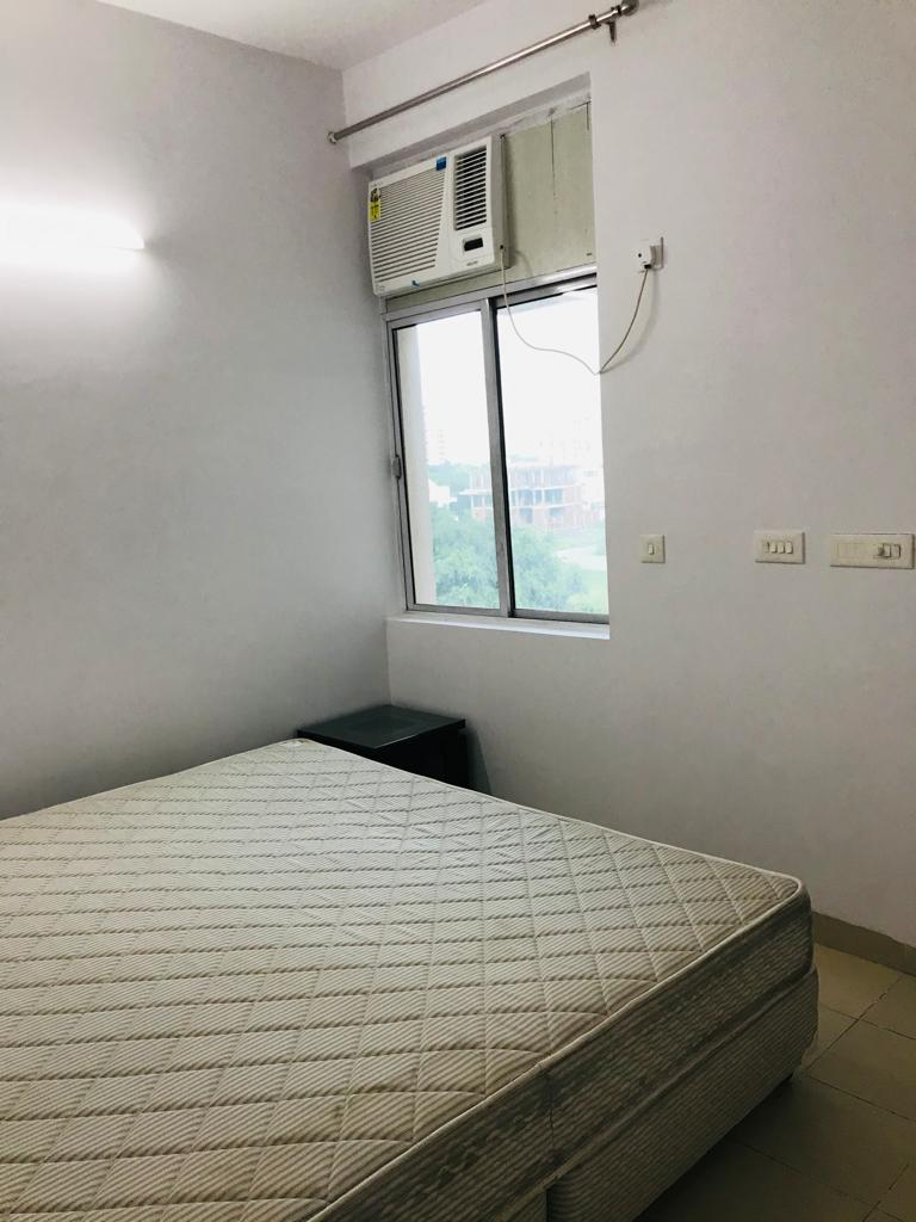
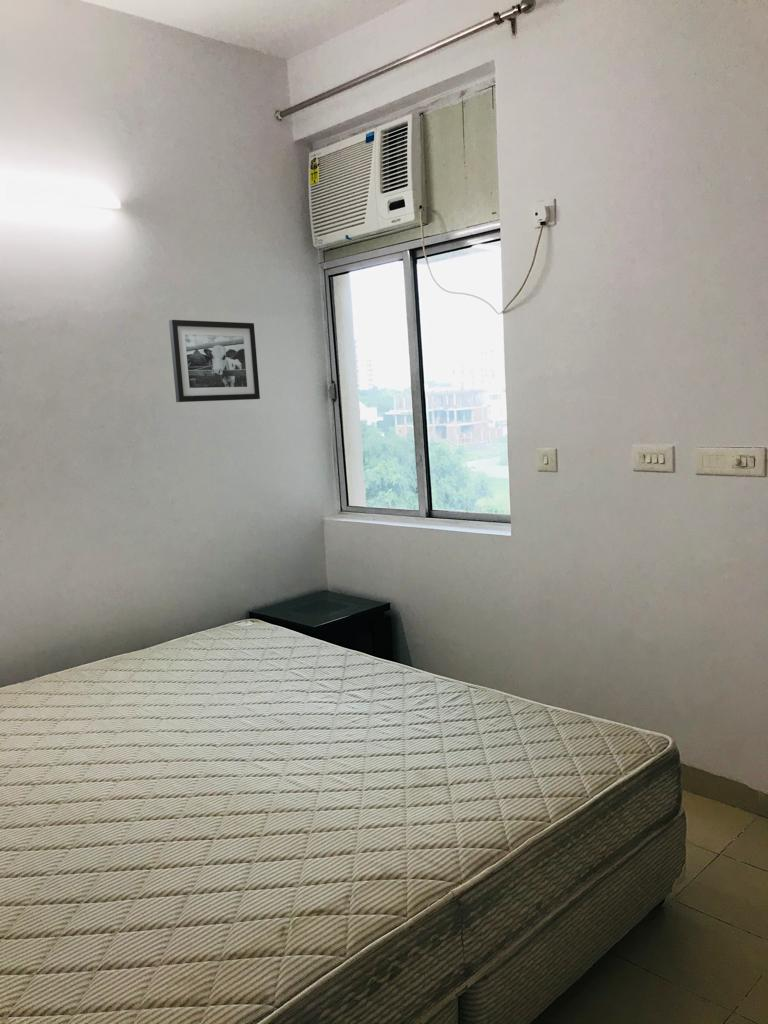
+ picture frame [168,319,261,403]
